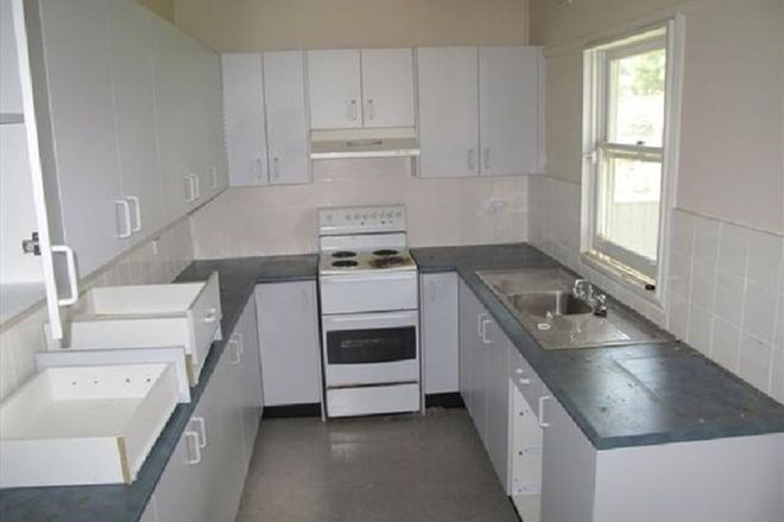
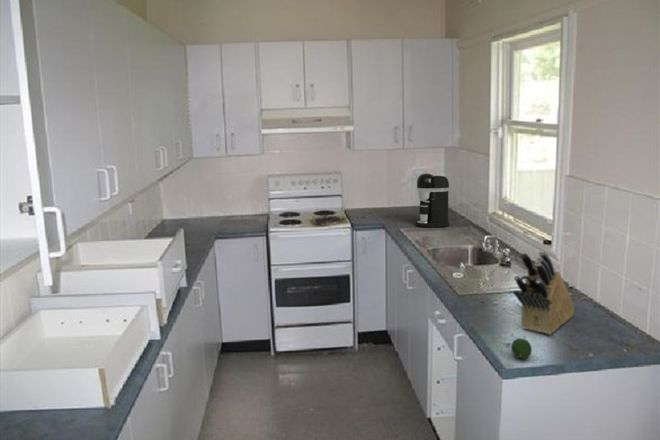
+ coffee maker [415,172,450,228]
+ knife block [512,250,576,335]
+ fruit [510,337,533,360]
